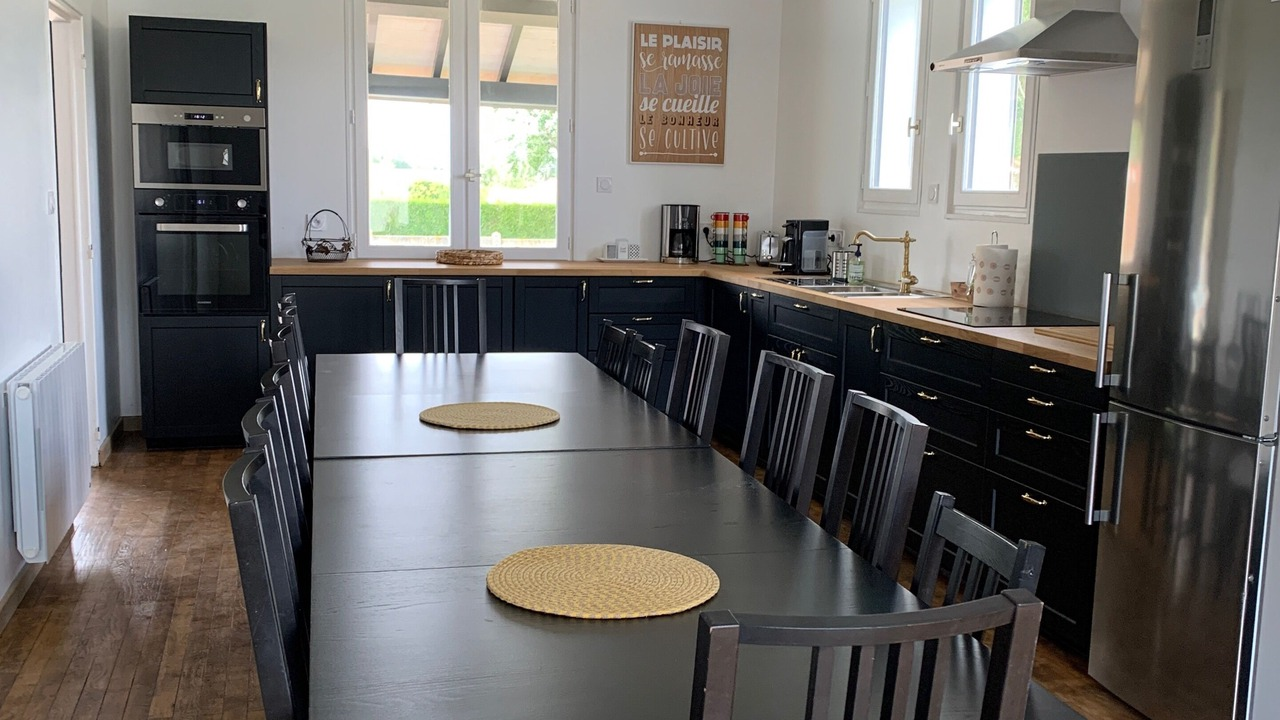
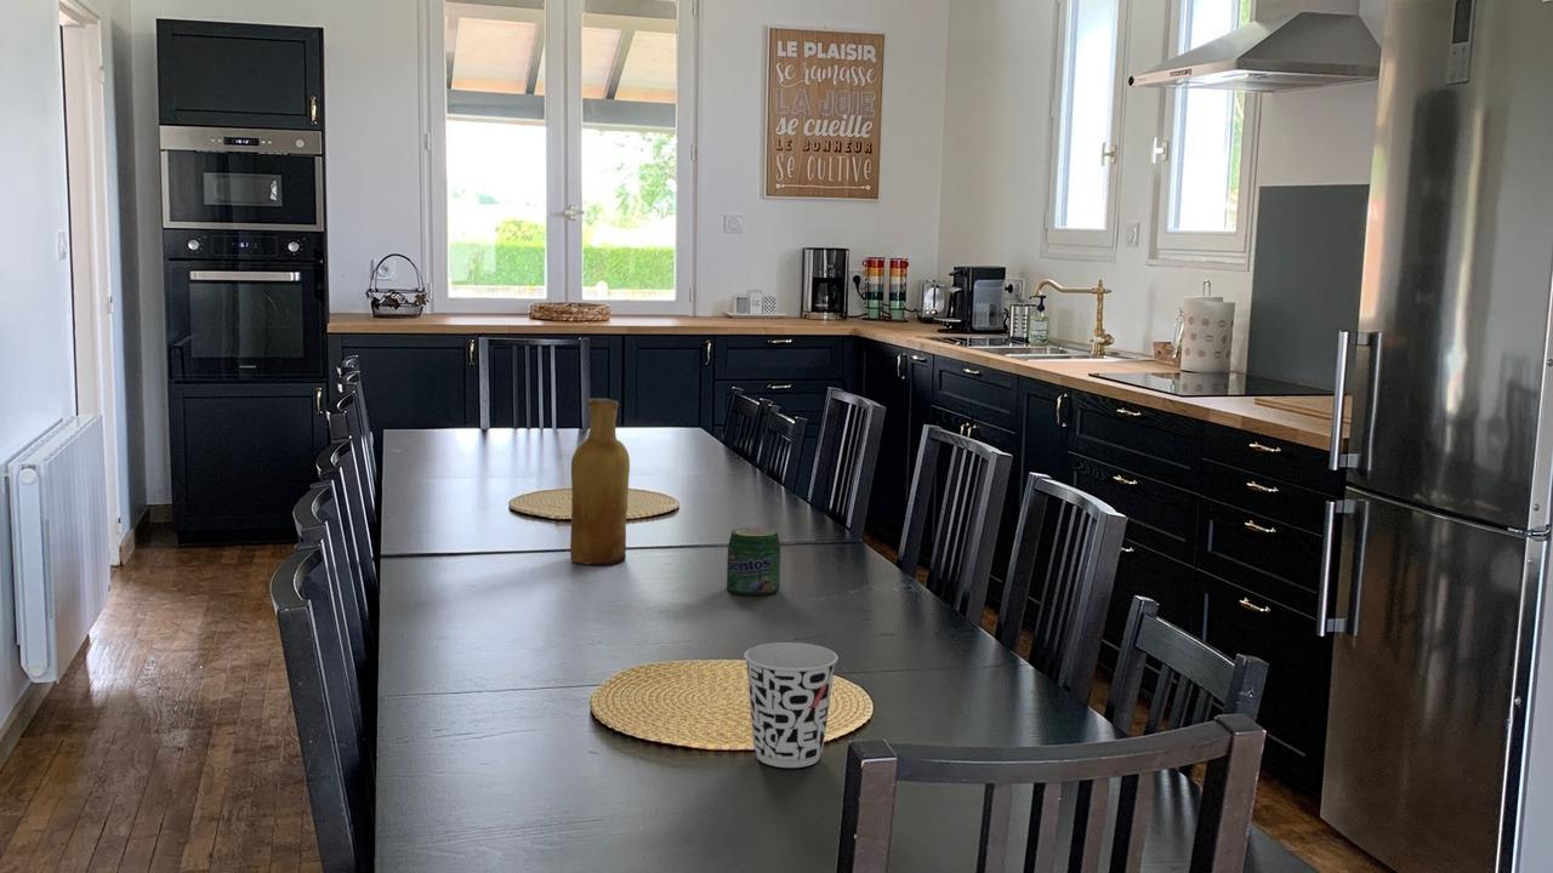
+ cup [743,641,838,769]
+ vase [569,396,631,566]
+ jar [726,526,781,597]
